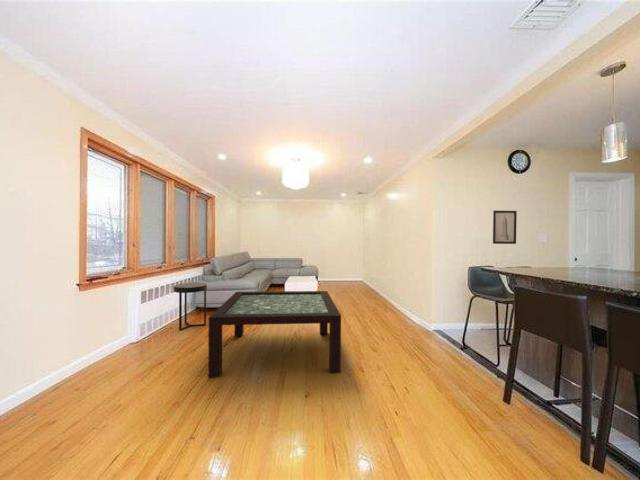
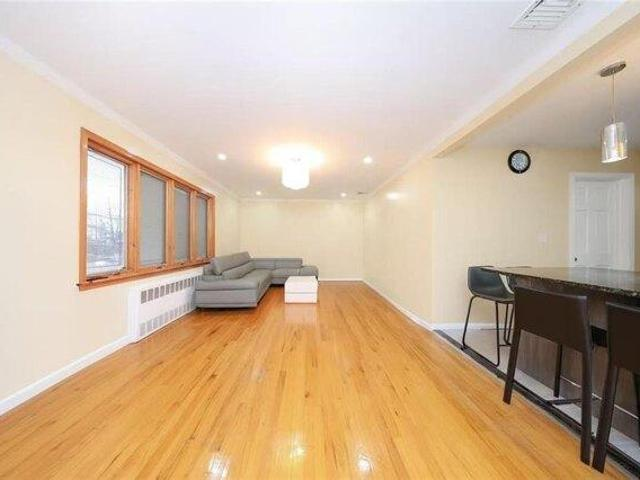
- coffee table [207,290,342,379]
- wall art [492,210,518,245]
- side table [173,282,208,332]
